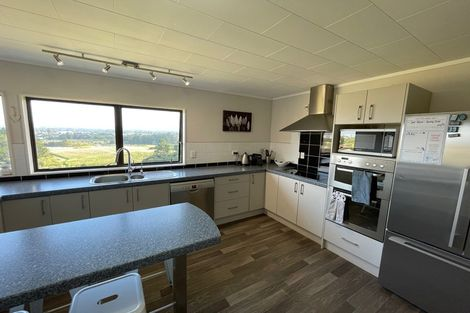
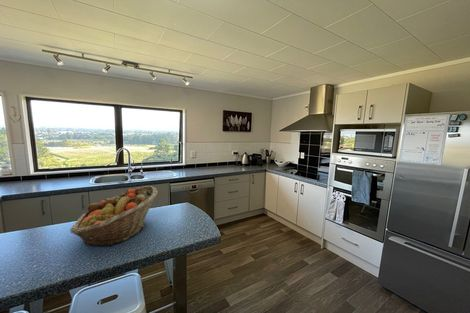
+ fruit basket [69,185,159,248]
